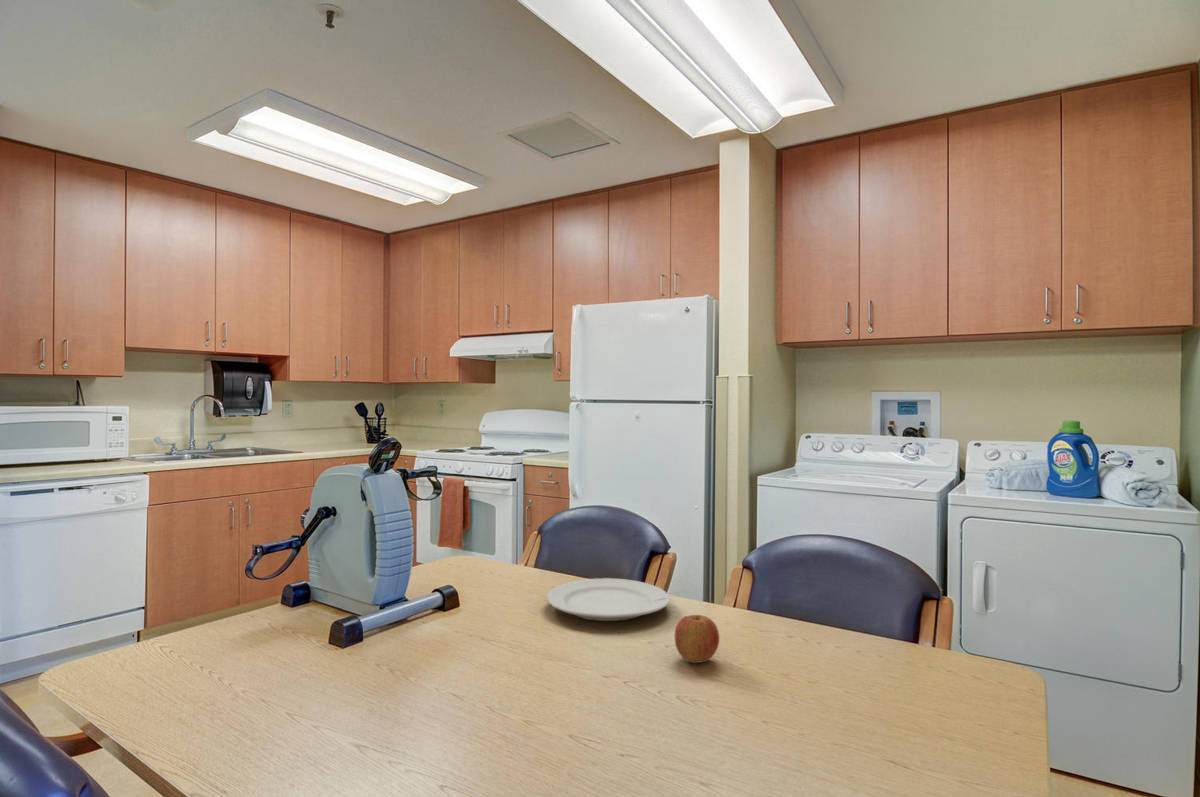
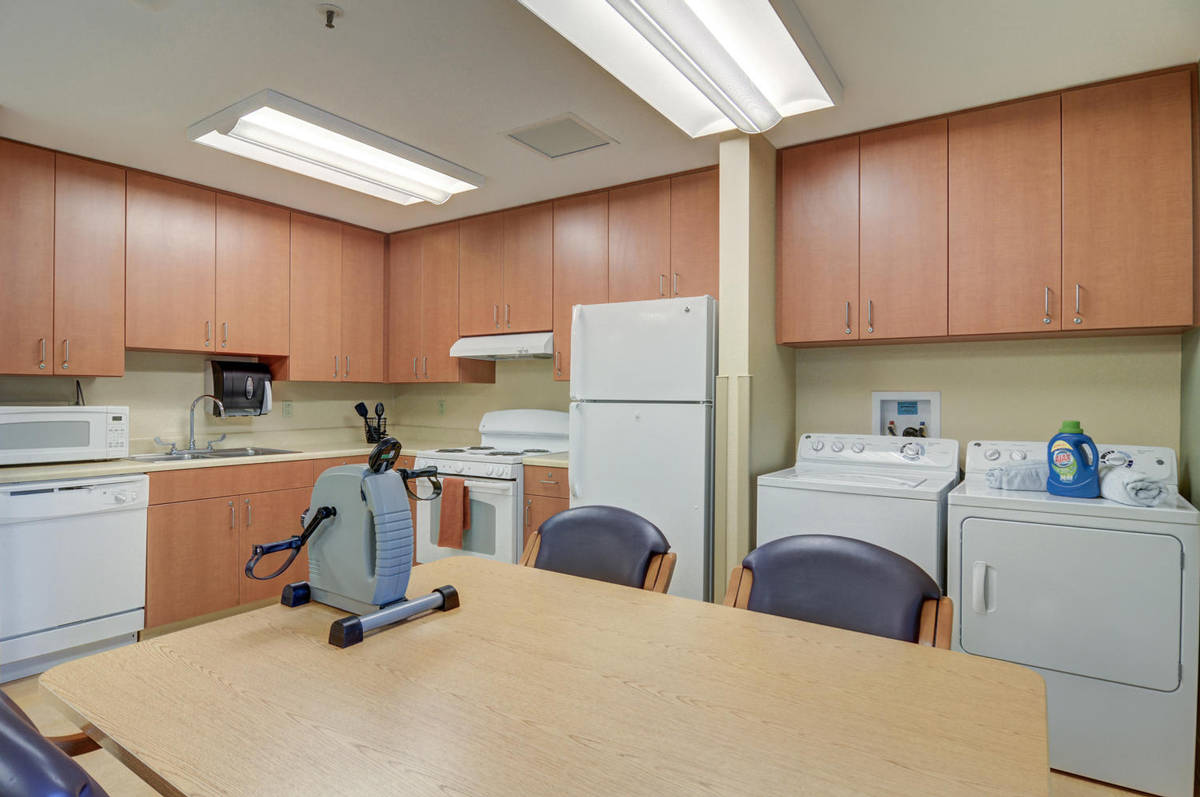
- chinaware [546,577,671,622]
- apple [674,614,720,664]
